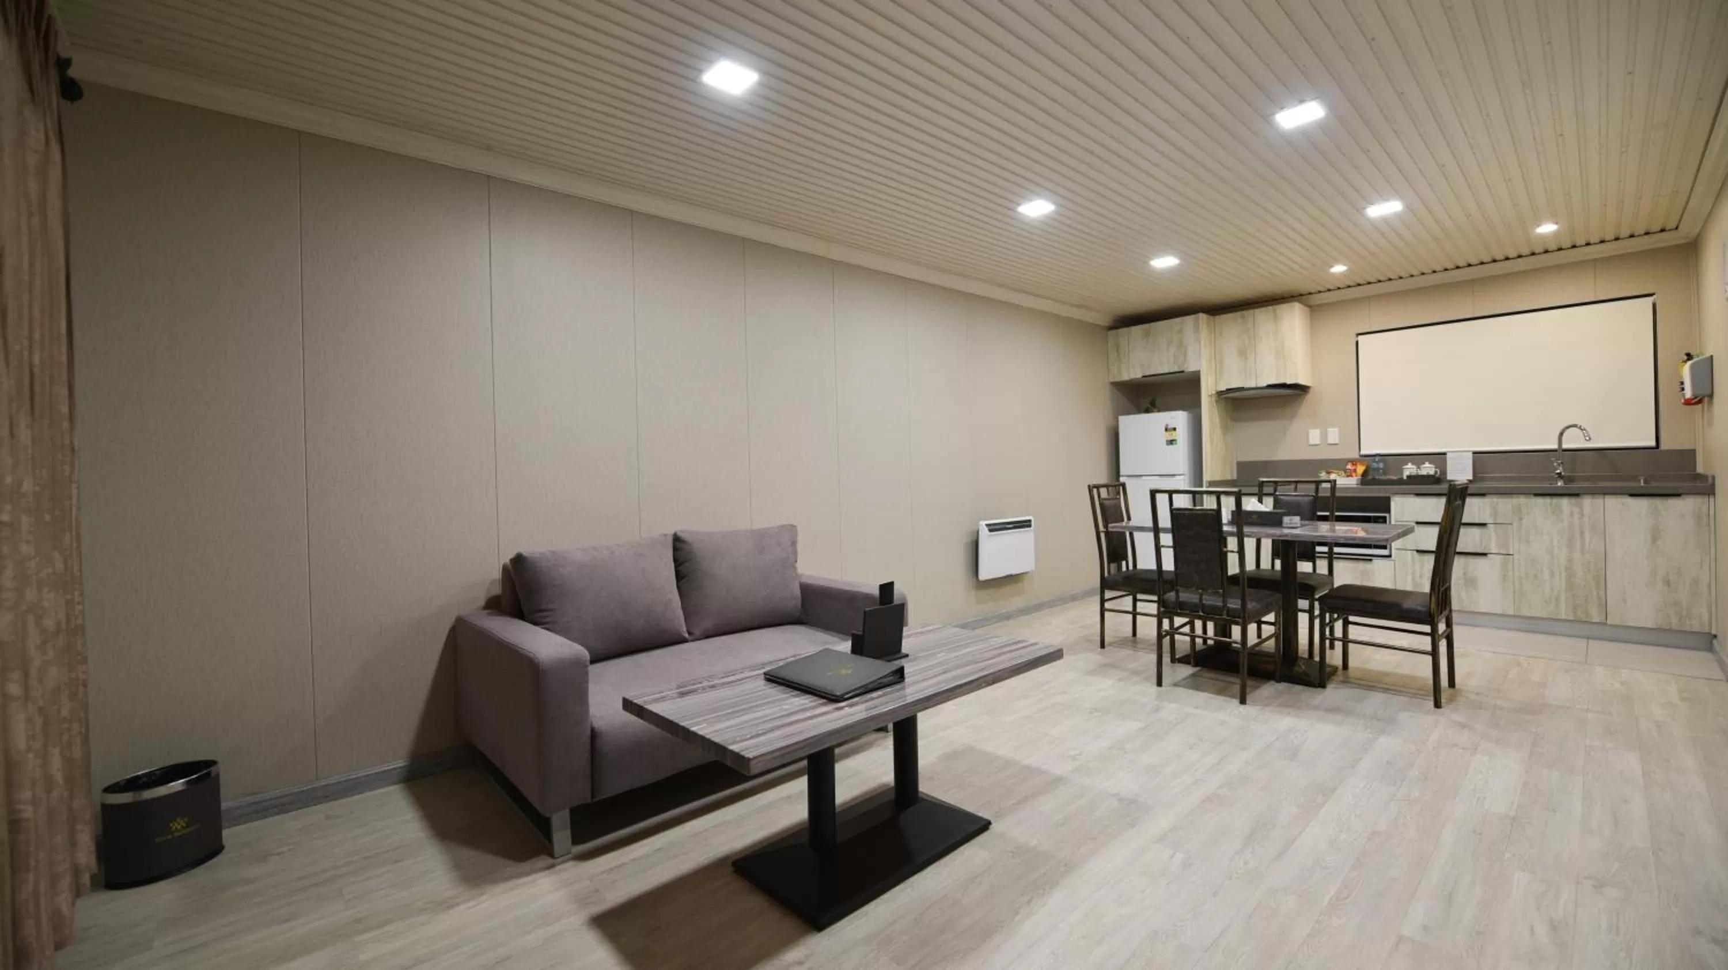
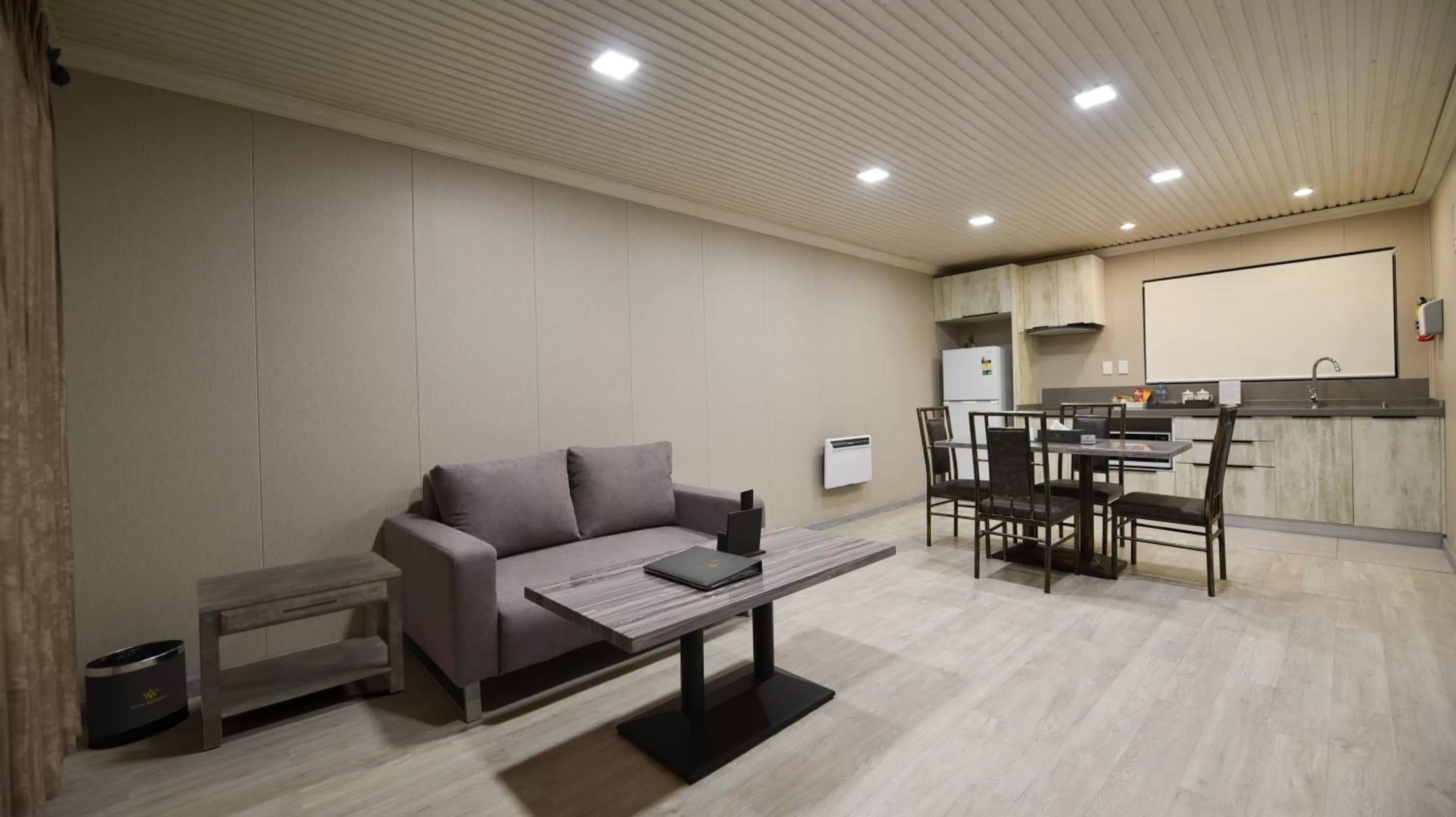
+ side table [196,551,405,751]
